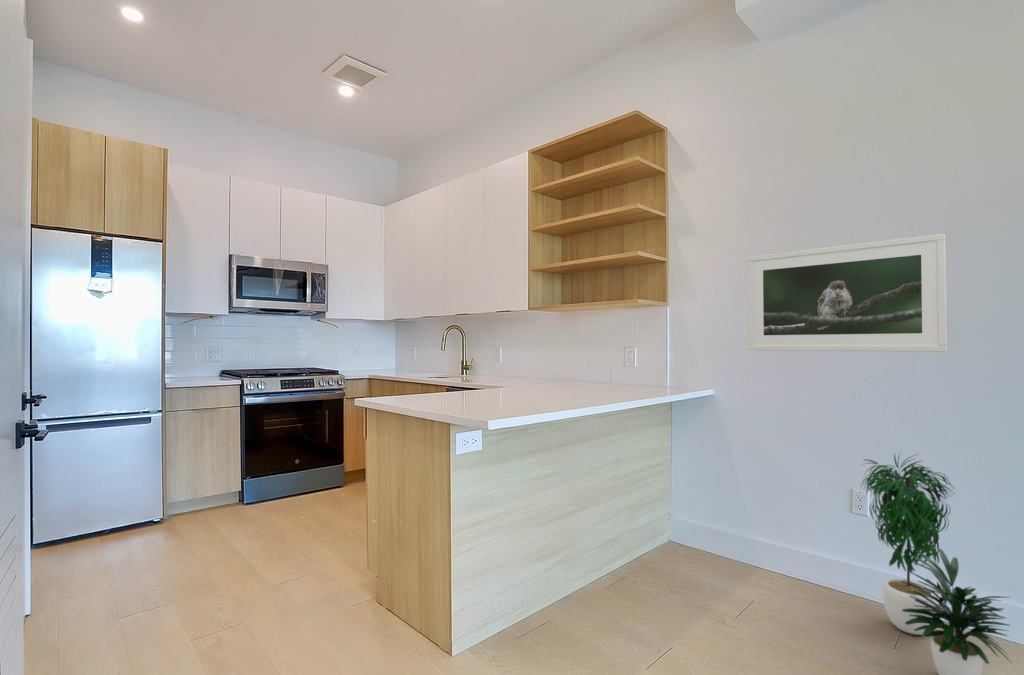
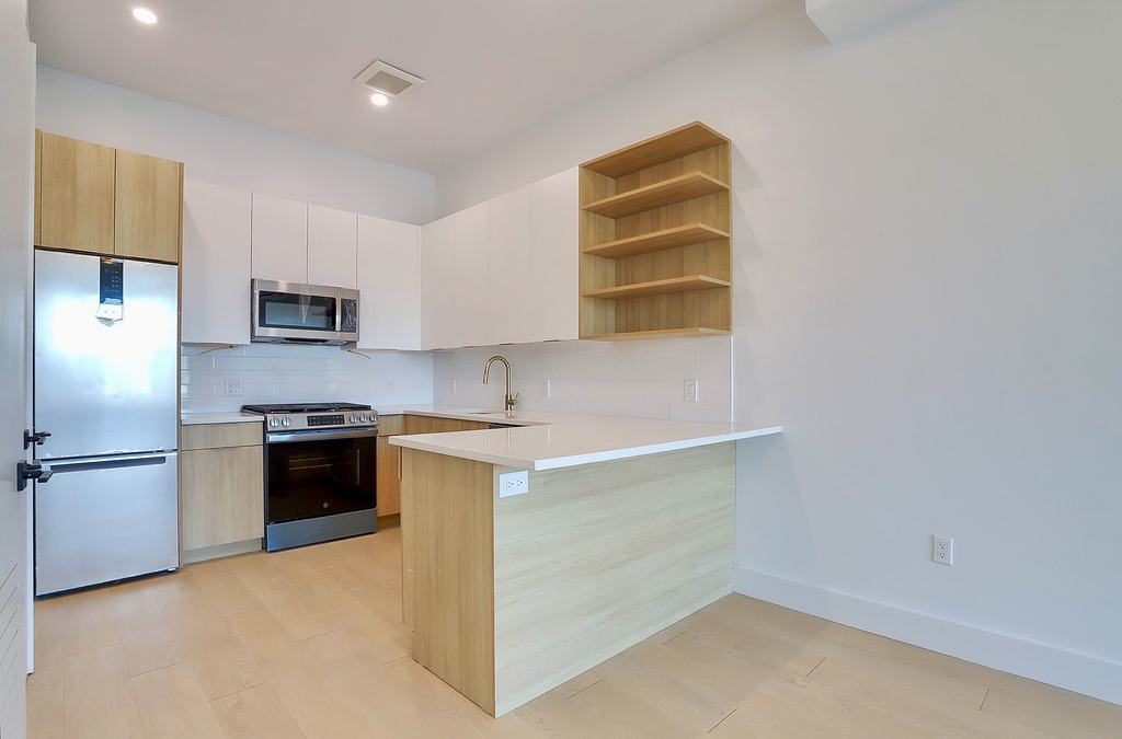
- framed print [746,233,948,353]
- potted plant [859,450,1013,675]
